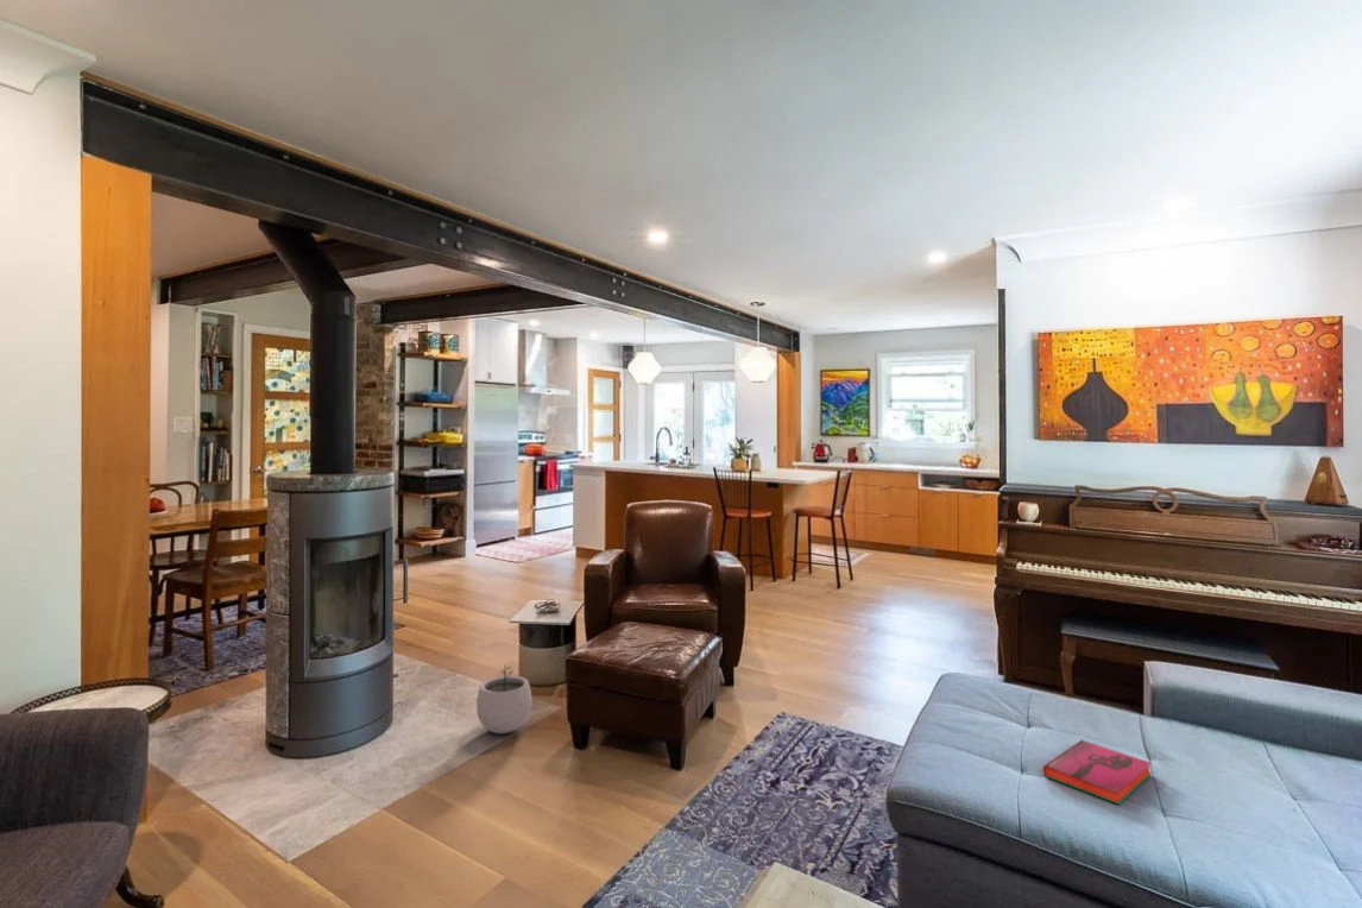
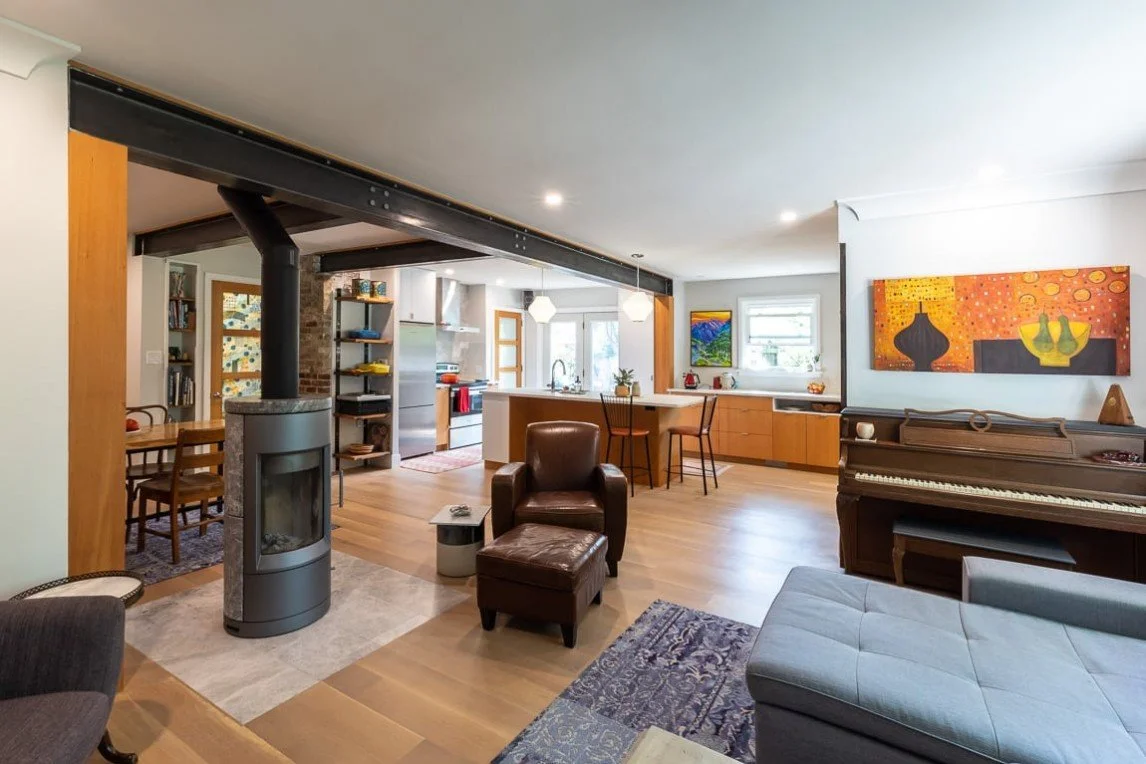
- plant pot [475,664,534,734]
- hardback book [1042,738,1153,805]
